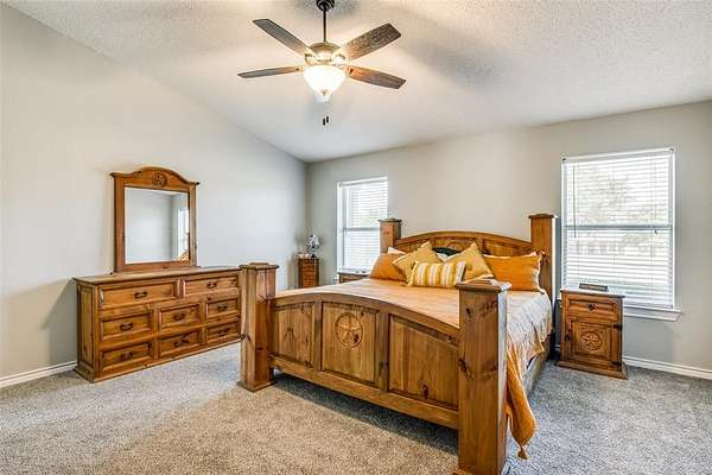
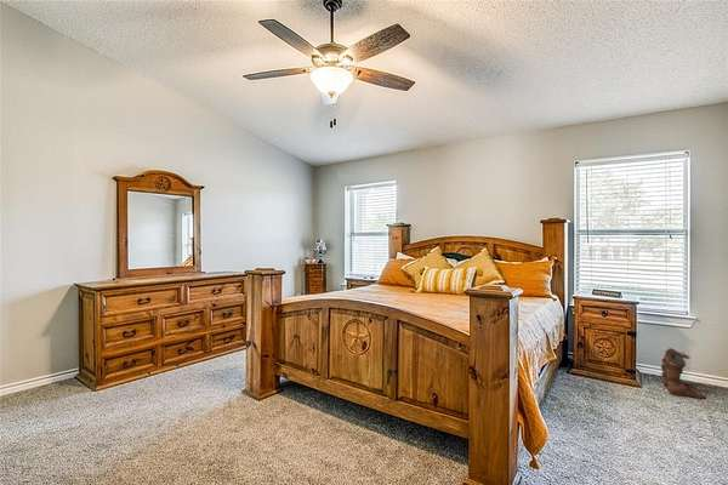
+ boots [660,347,706,400]
